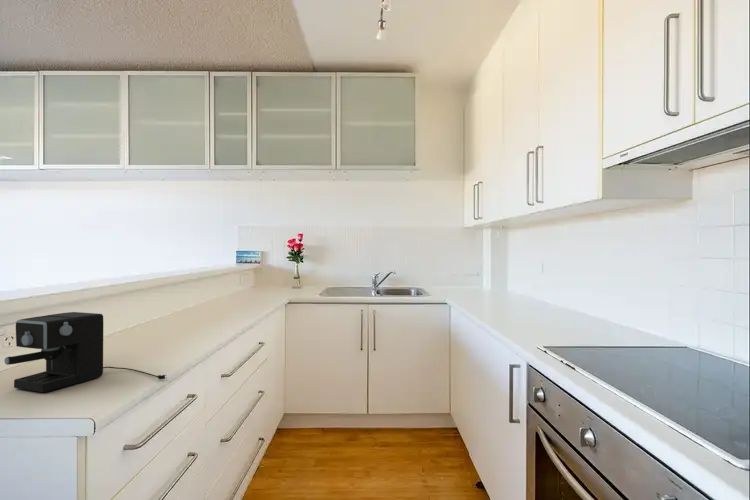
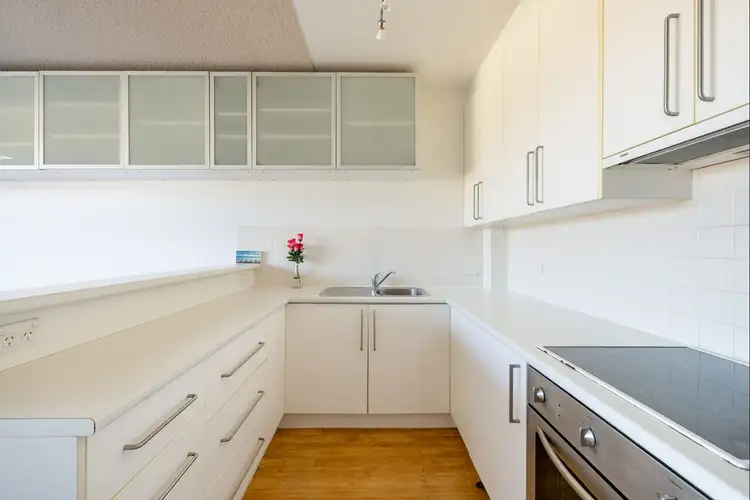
- coffee maker [3,311,168,393]
